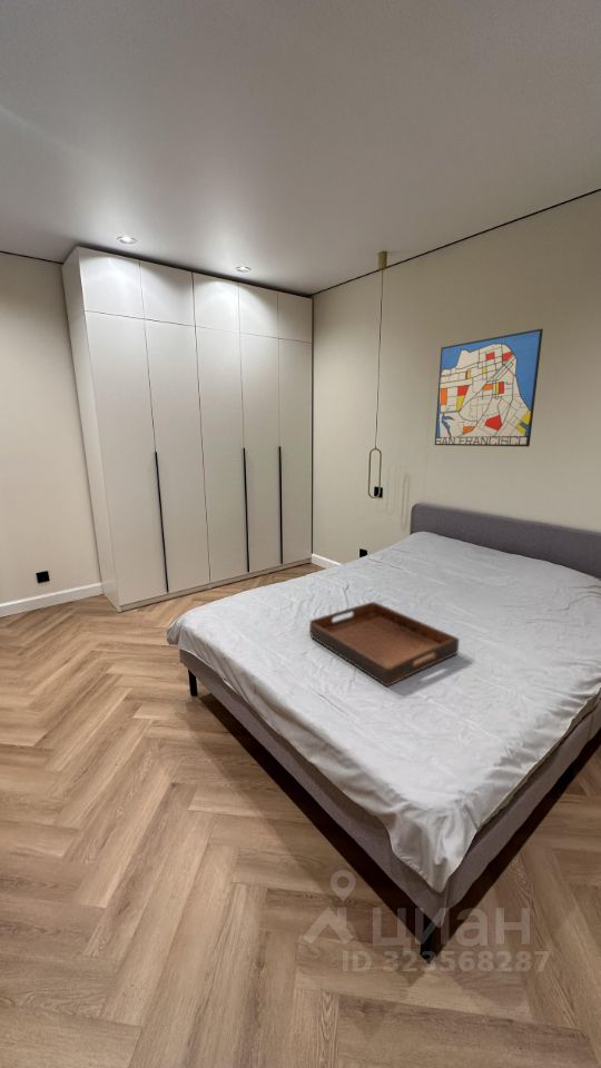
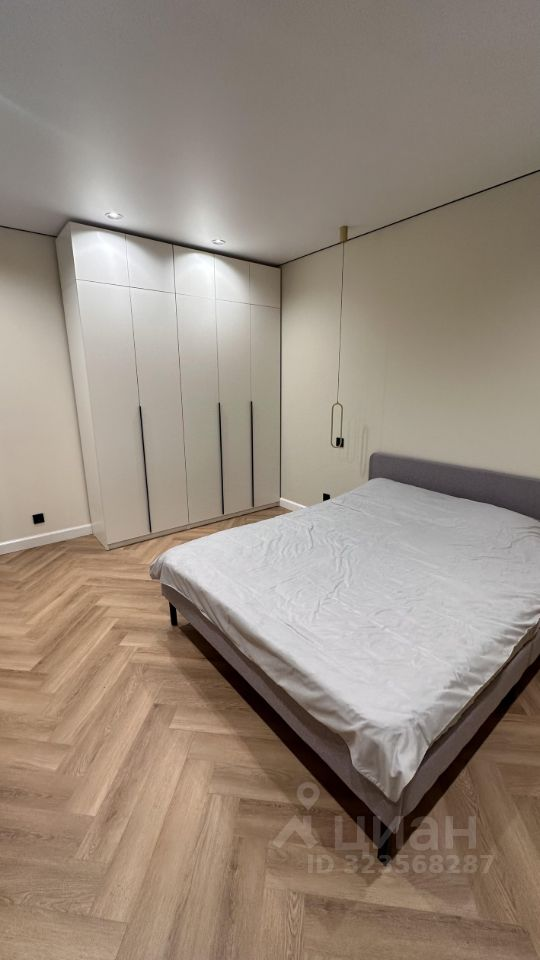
- wall art [434,327,544,447]
- serving tray [308,601,461,688]
